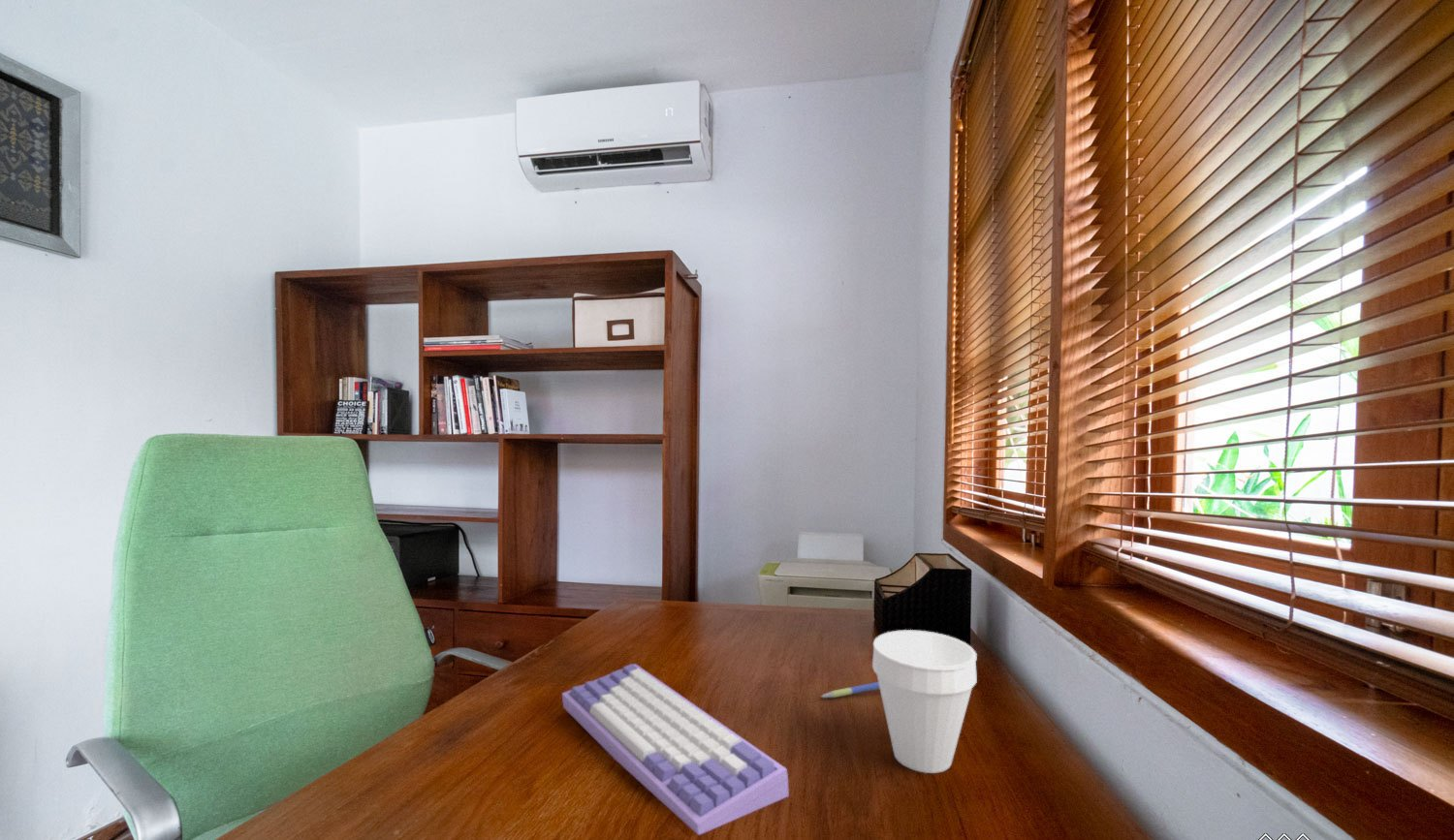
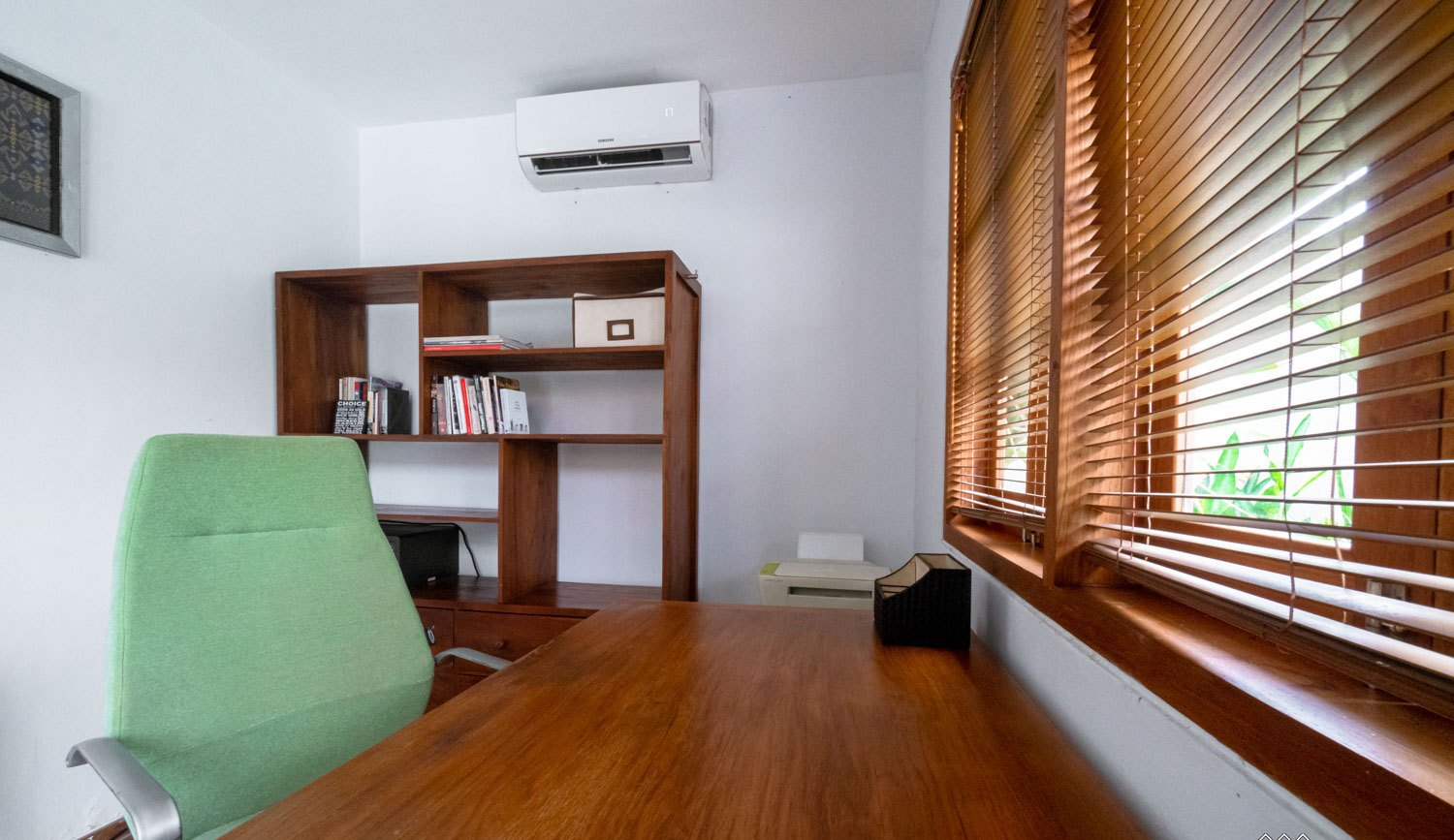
- pen [819,681,880,699]
- keyboard [561,663,790,836]
- cup [871,629,978,774]
